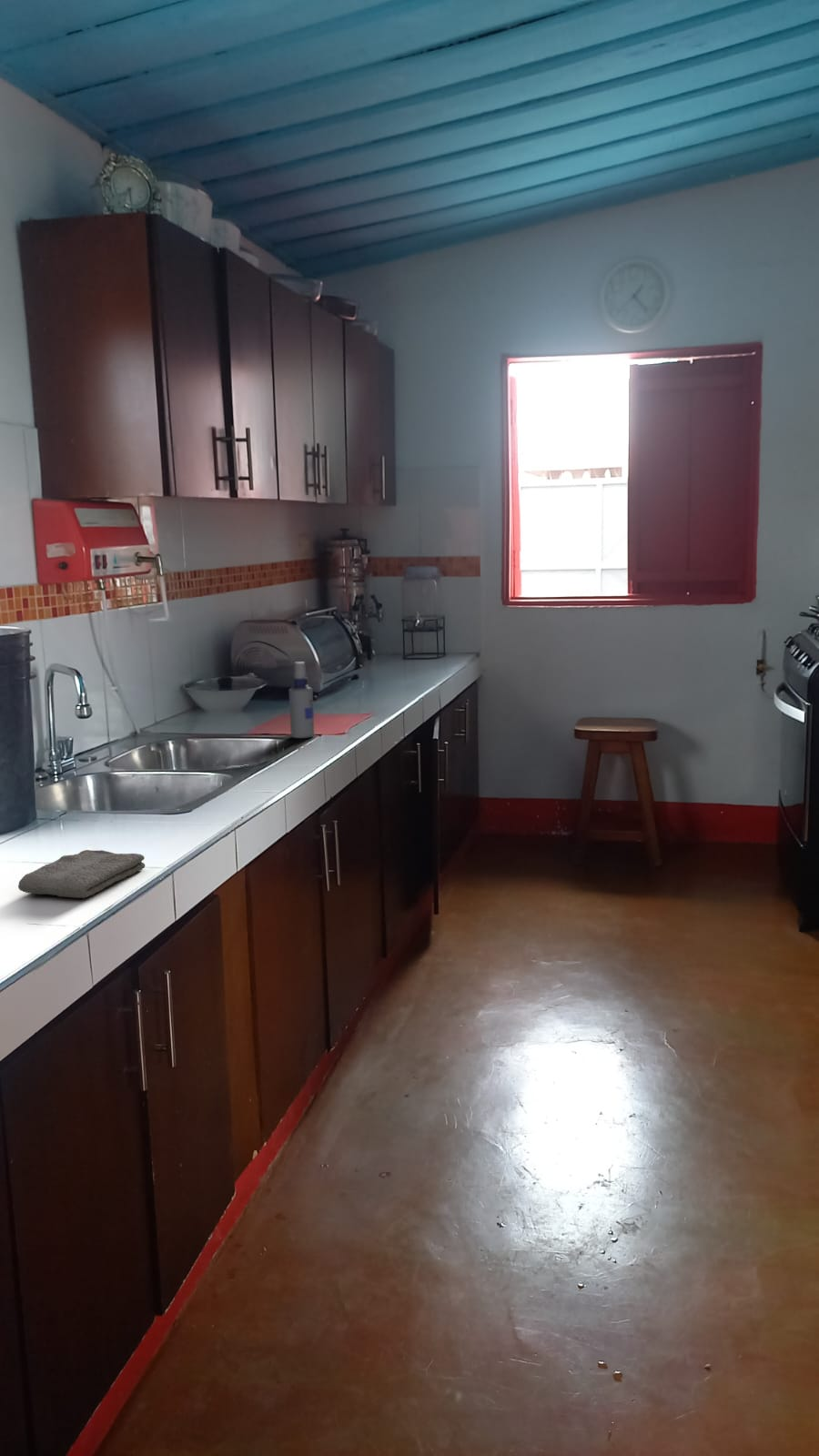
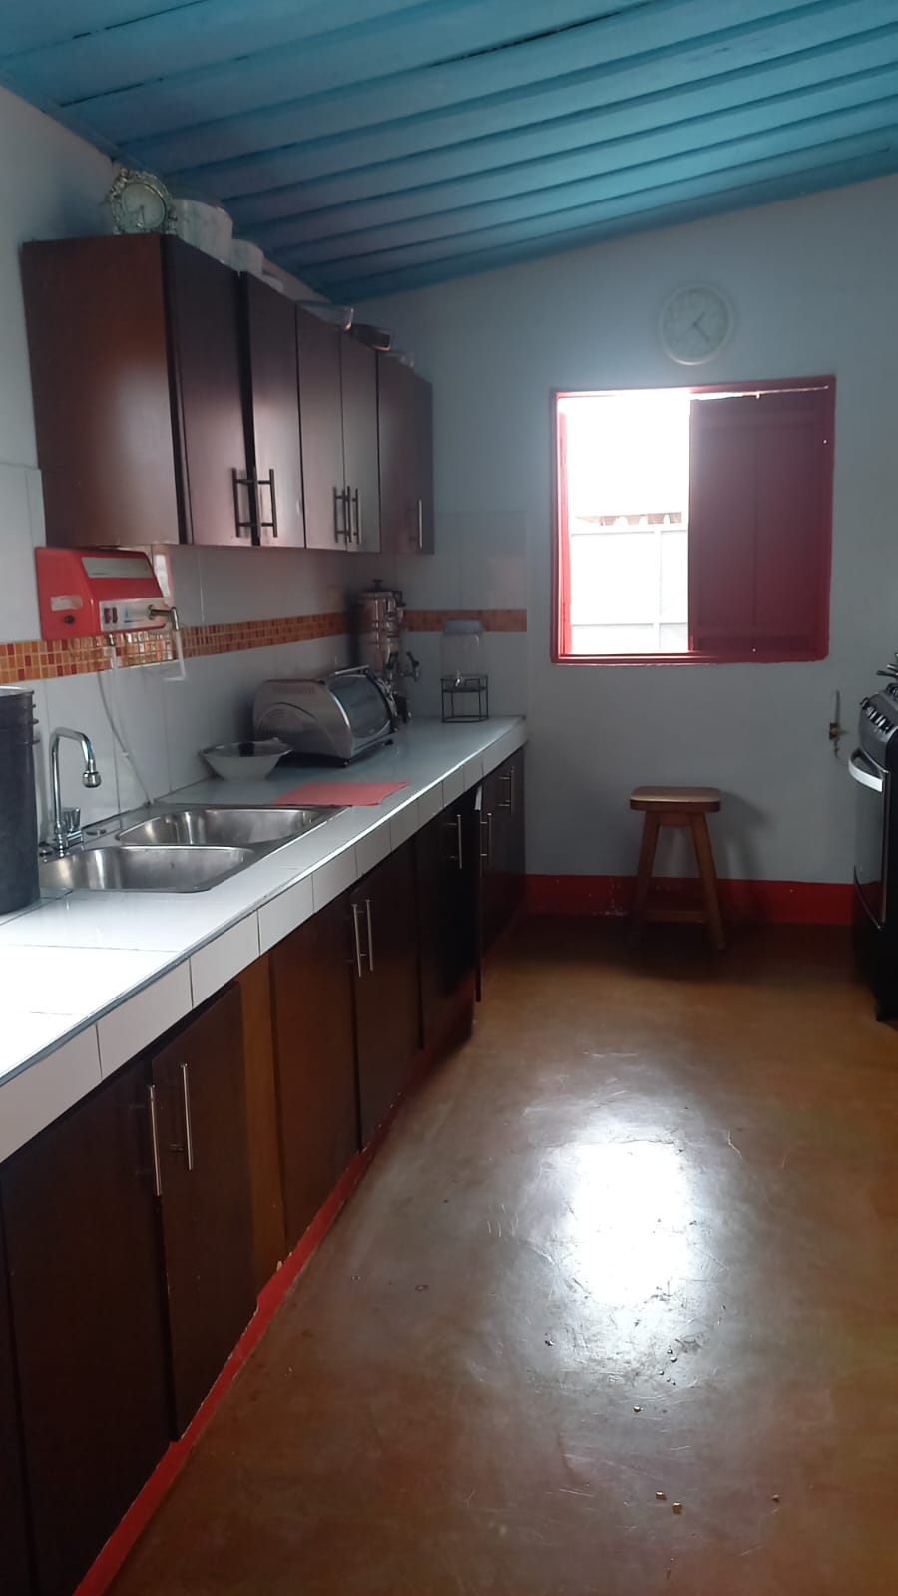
- washcloth [17,849,146,899]
- spray bottle [288,661,315,739]
